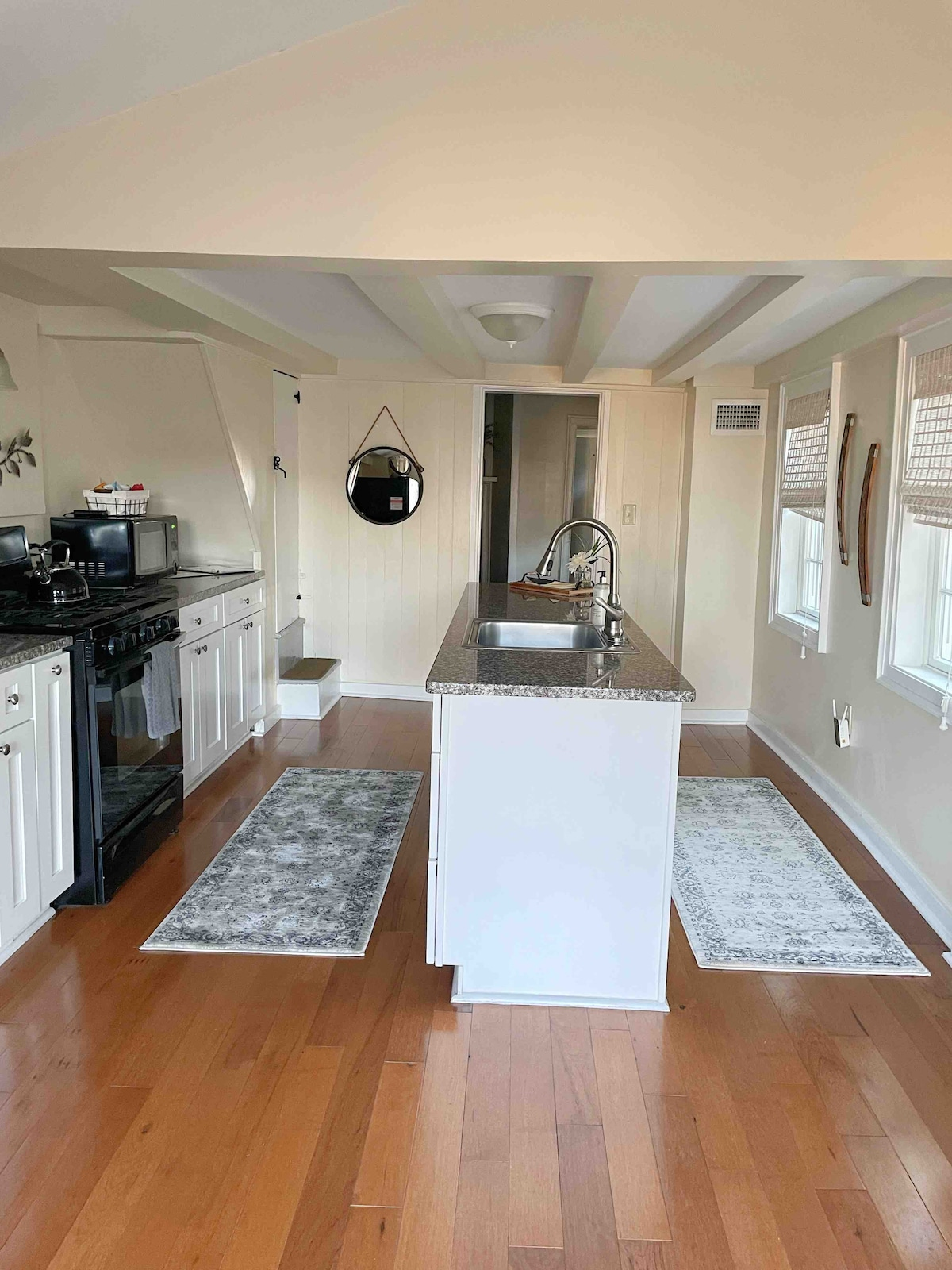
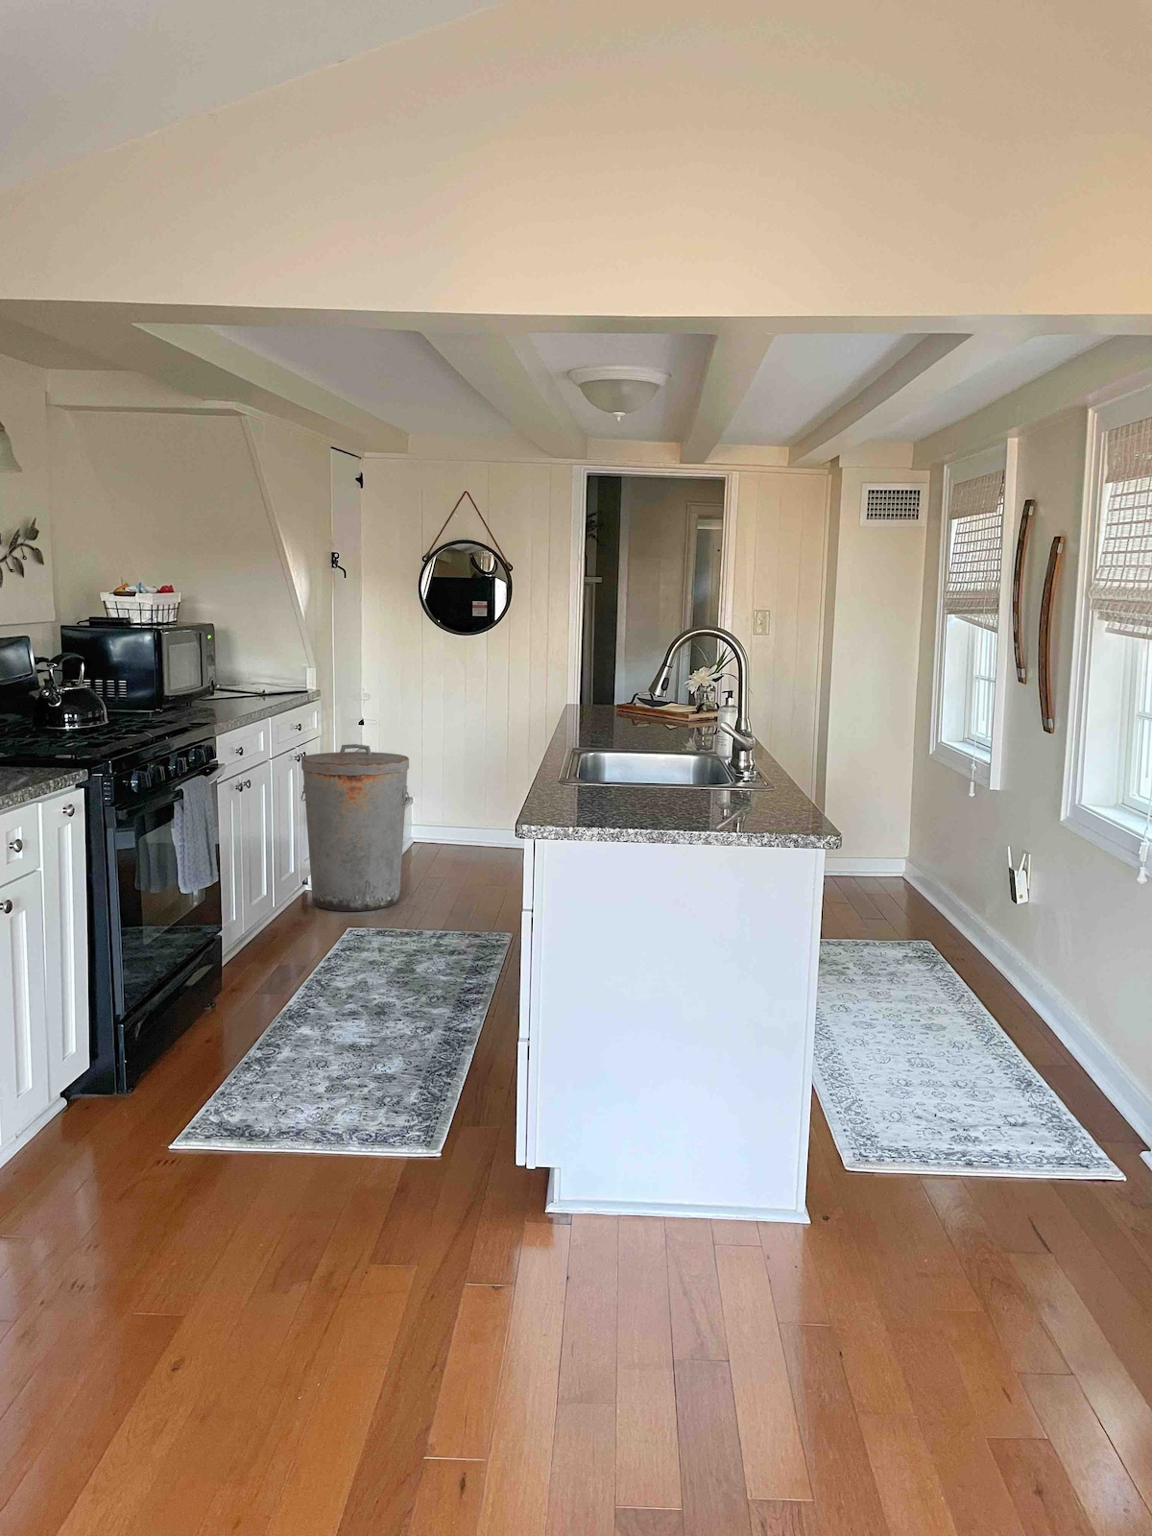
+ trash can [300,743,411,912]
